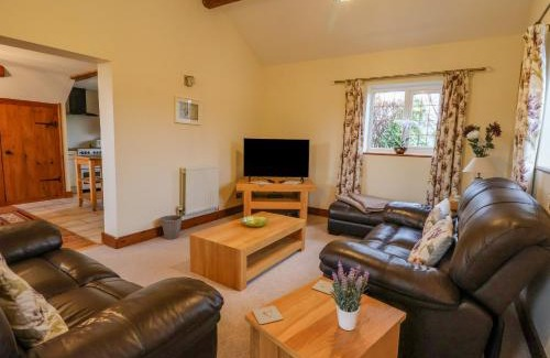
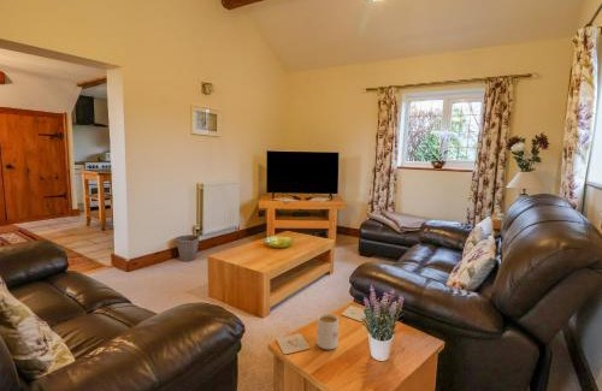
+ mug [315,313,340,350]
